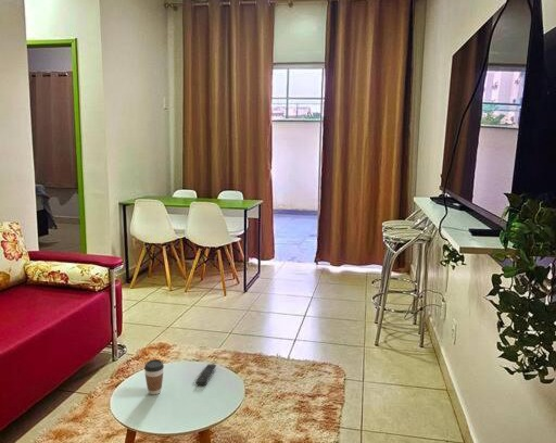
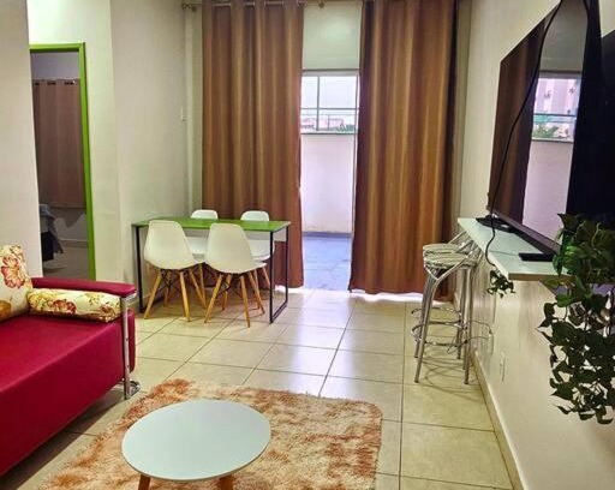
- coffee cup [143,358,165,395]
- remote control [194,363,217,387]
